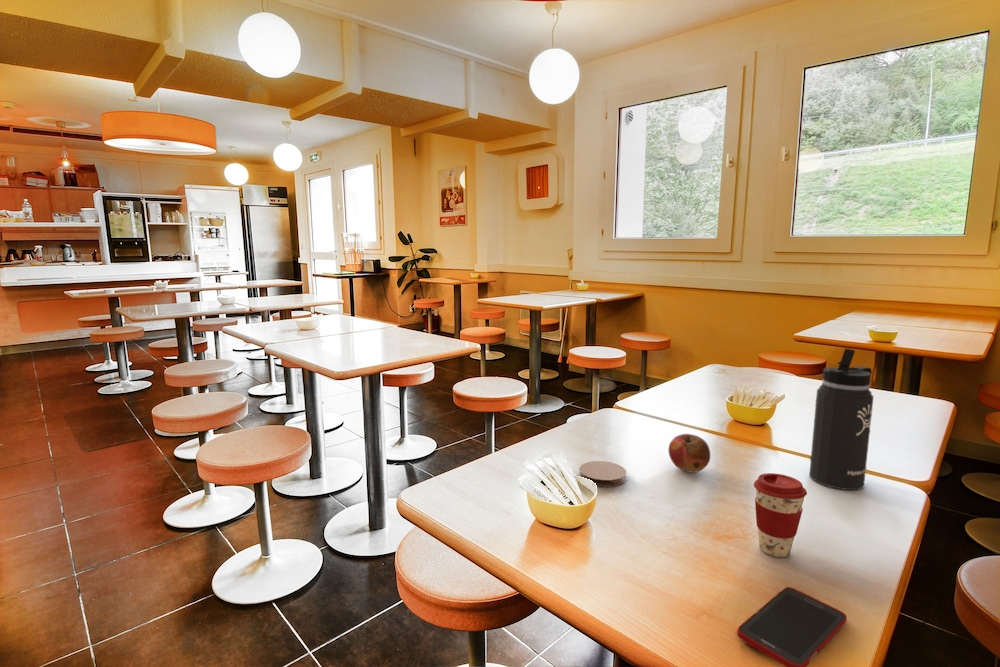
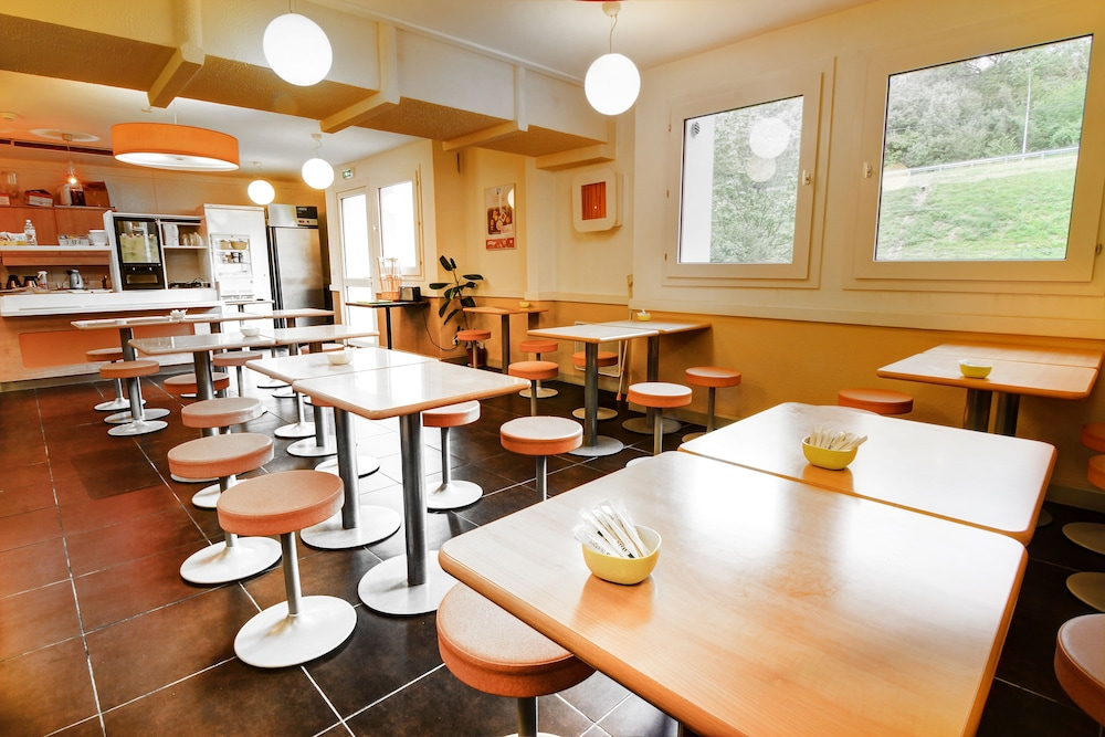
- thermos bottle [808,348,875,491]
- fruit [668,433,711,474]
- coffee cup [753,472,808,558]
- cell phone [736,586,848,667]
- coaster [578,460,627,487]
